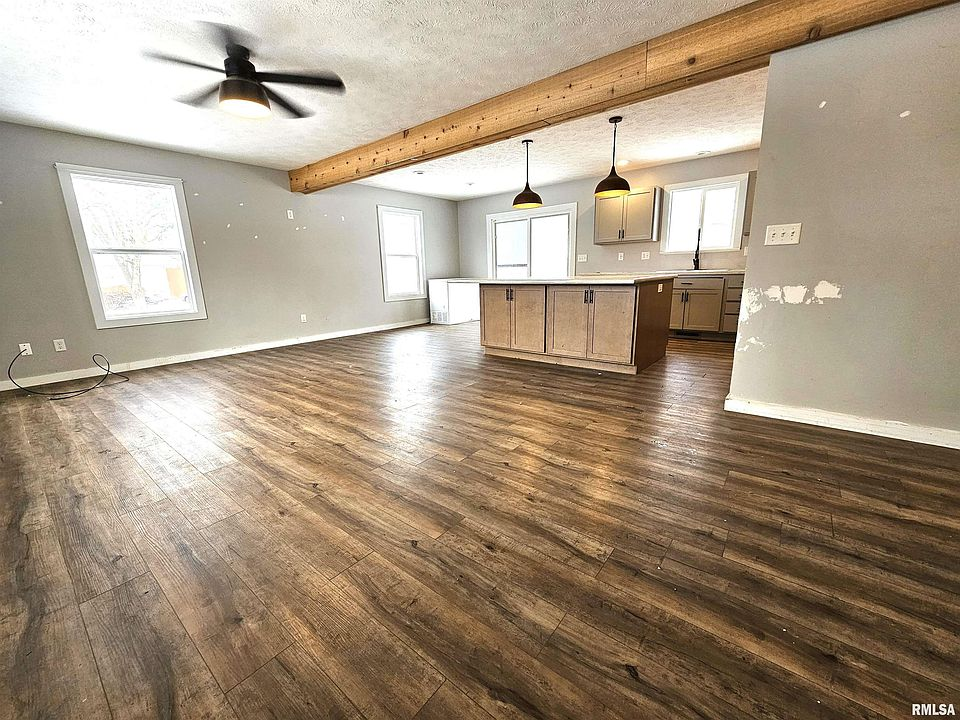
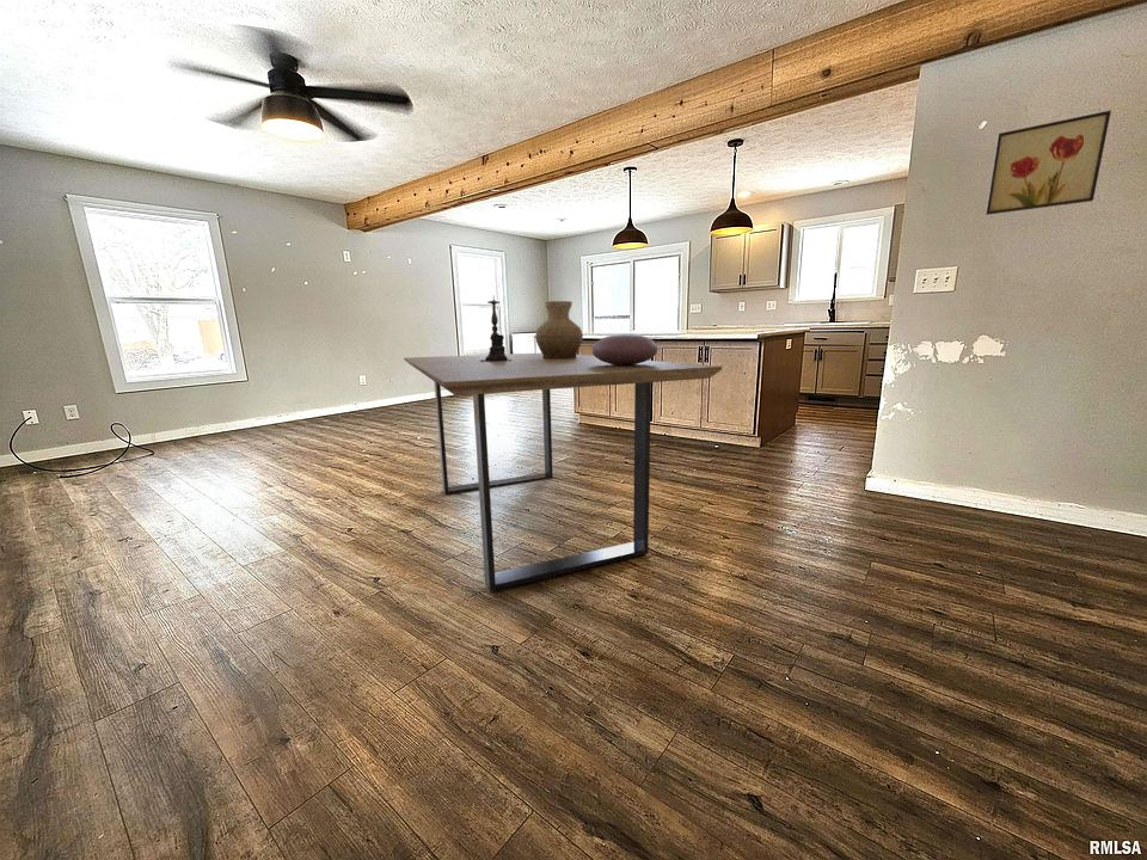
+ candle holder [479,296,511,362]
+ dining table [403,352,724,592]
+ vase [534,300,584,360]
+ decorative bowl [591,333,660,366]
+ wall art [985,109,1112,216]
